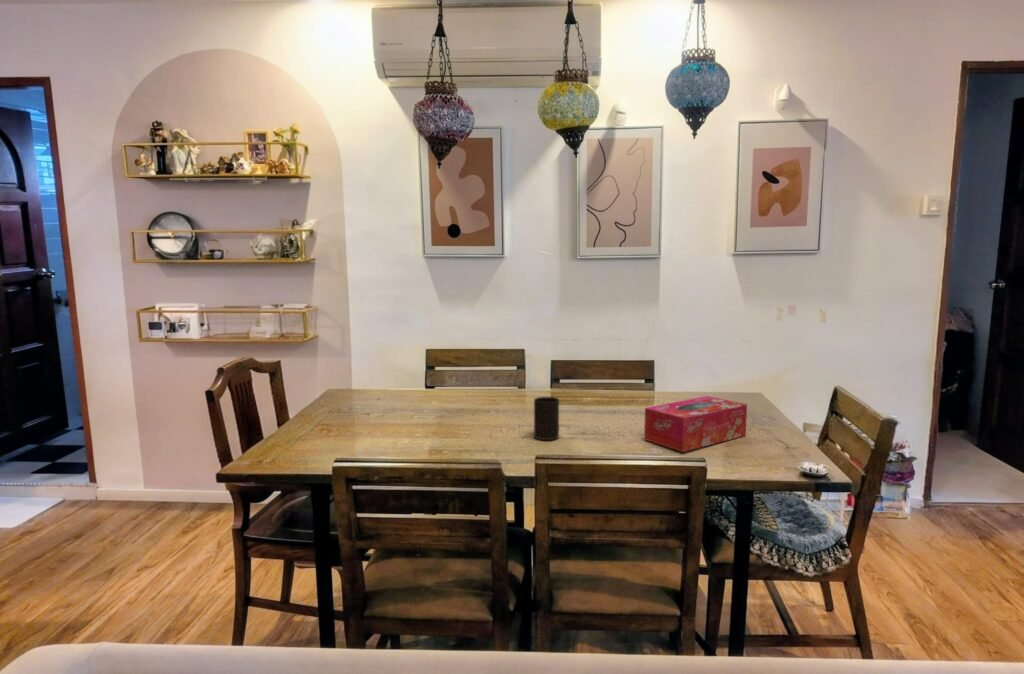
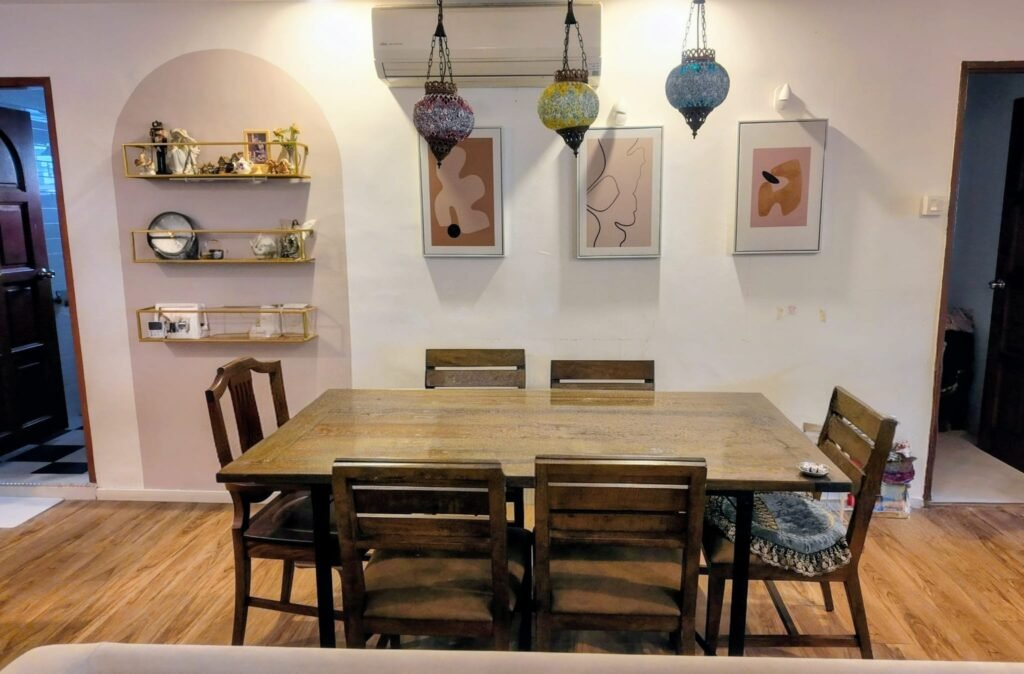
- cup [533,396,560,441]
- tissue box [643,395,748,453]
